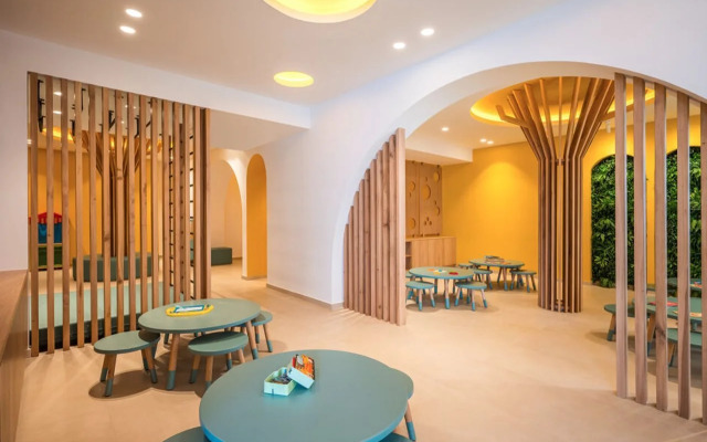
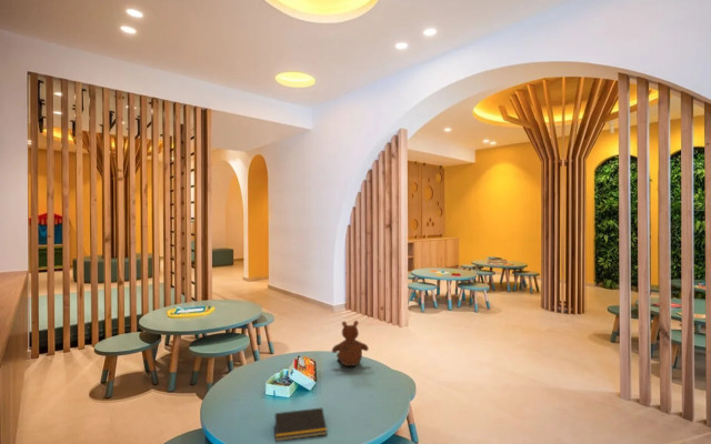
+ teddy bear [331,320,370,367]
+ notepad [274,407,328,442]
